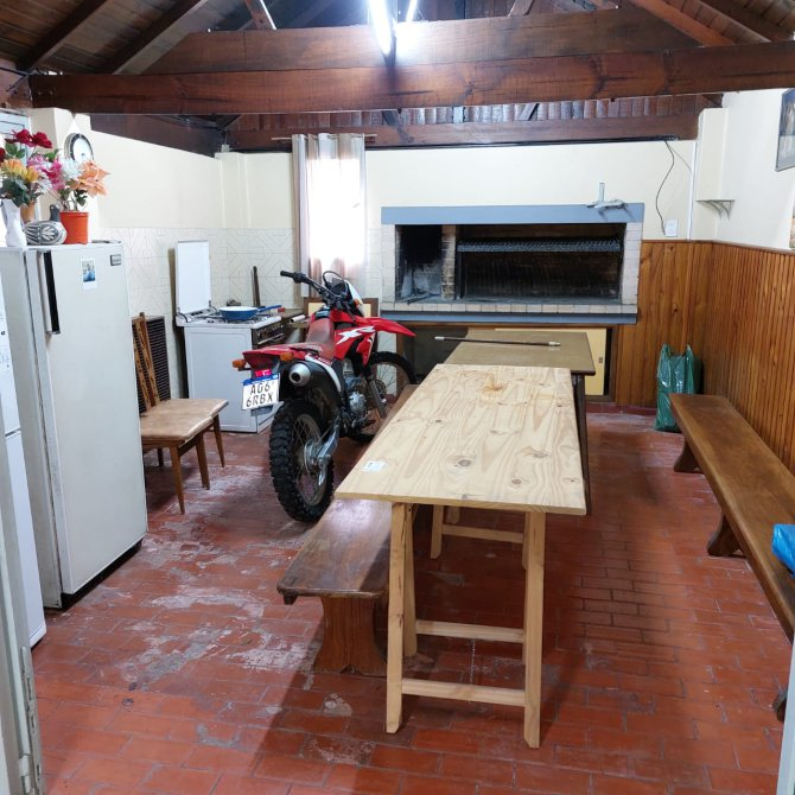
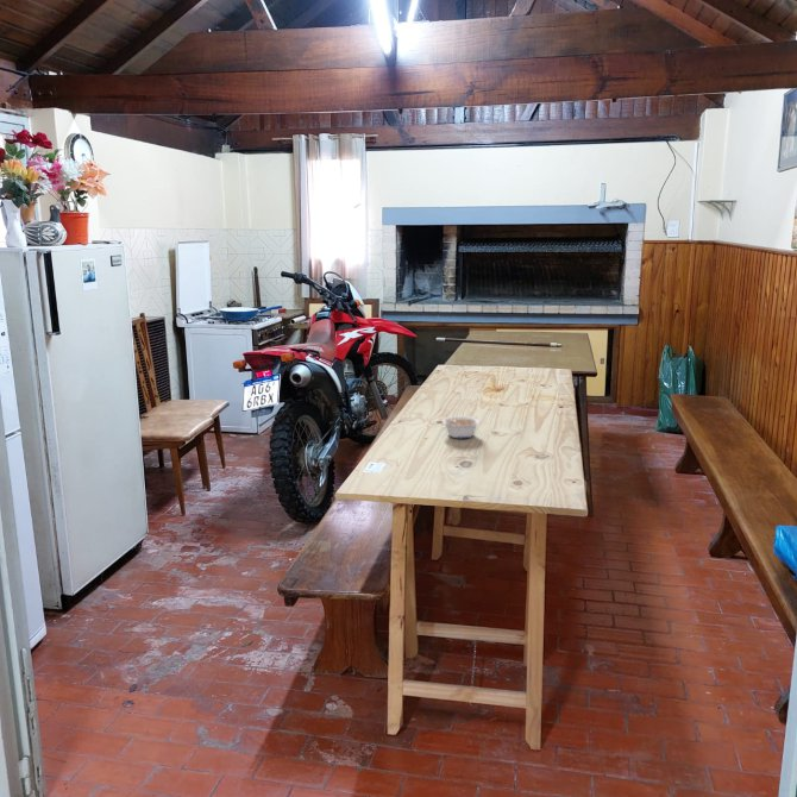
+ legume [441,415,481,439]
